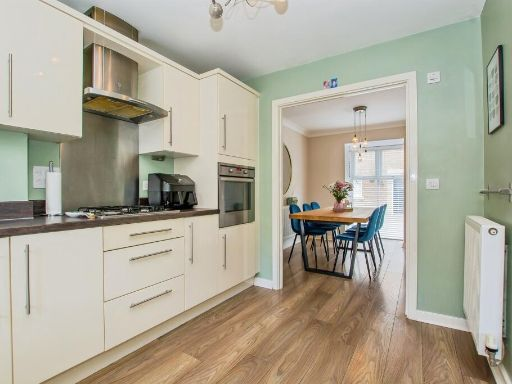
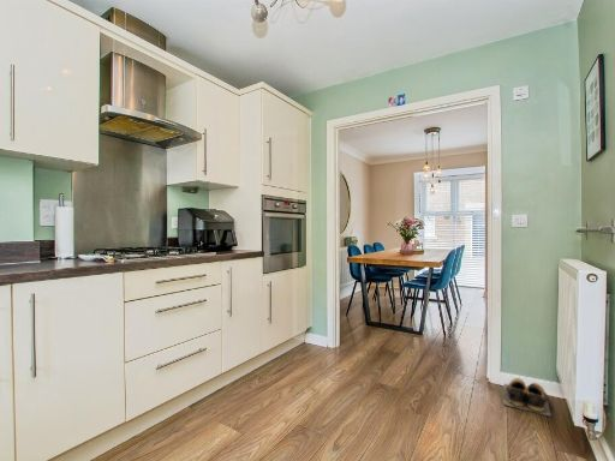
+ shoes [502,377,553,418]
